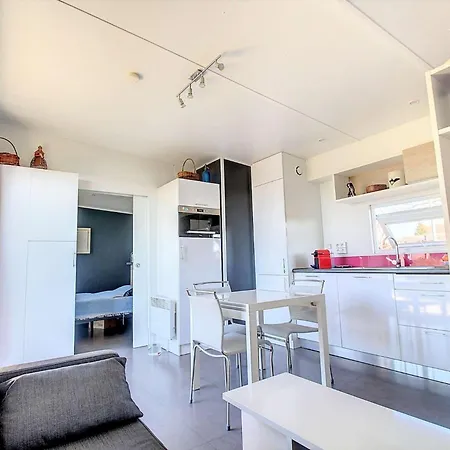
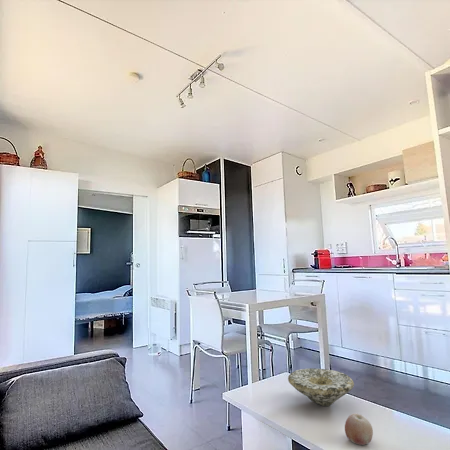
+ apple [344,413,374,446]
+ bowl [287,367,355,407]
